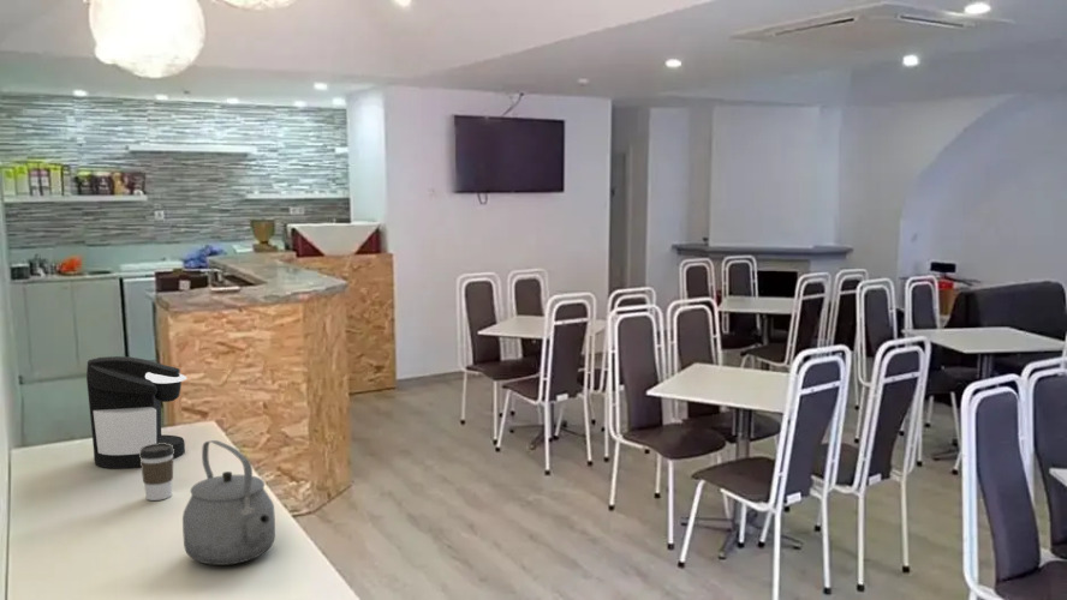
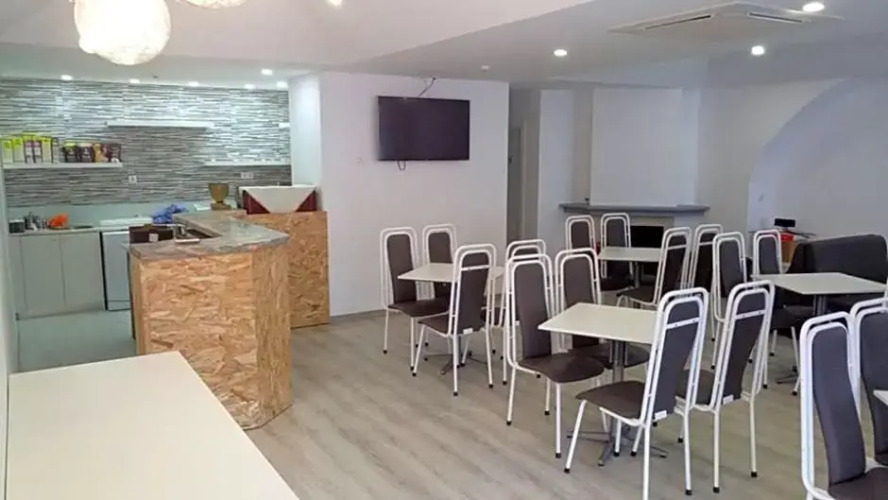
- tea kettle [181,439,276,566]
- coffee maker [85,355,187,469]
- coffee cup [139,443,174,502]
